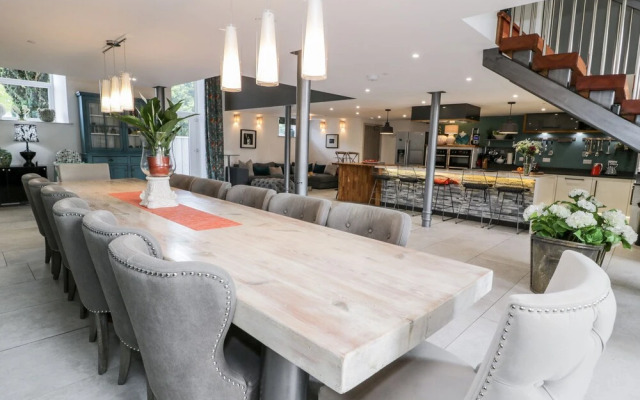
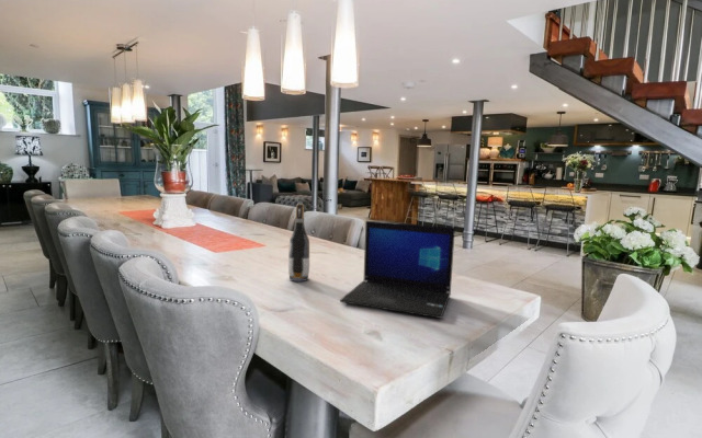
+ laptop [339,219,456,320]
+ wine bottle [287,203,310,283]
